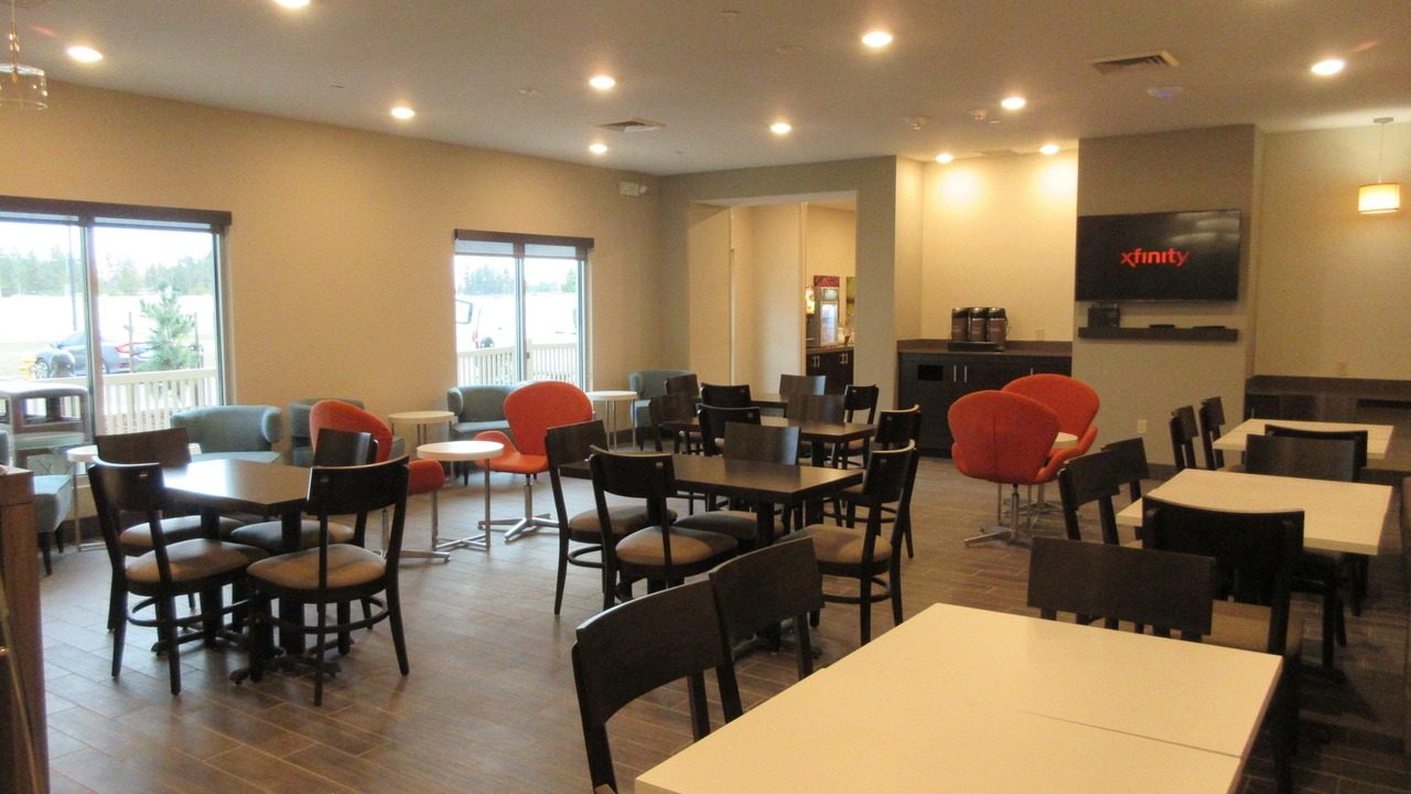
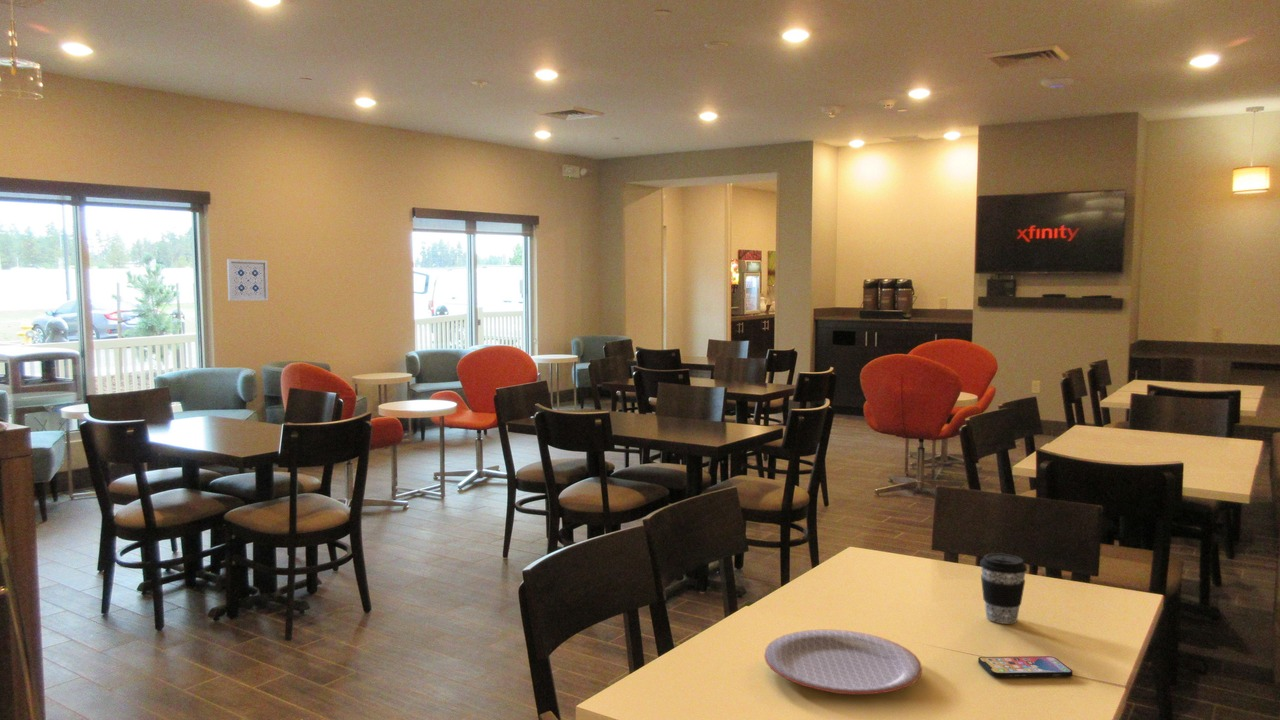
+ wall art [226,258,269,302]
+ plate [763,629,923,695]
+ coffee cup [979,552,1028,625]
+ smartphone [977,655,1074,678]
